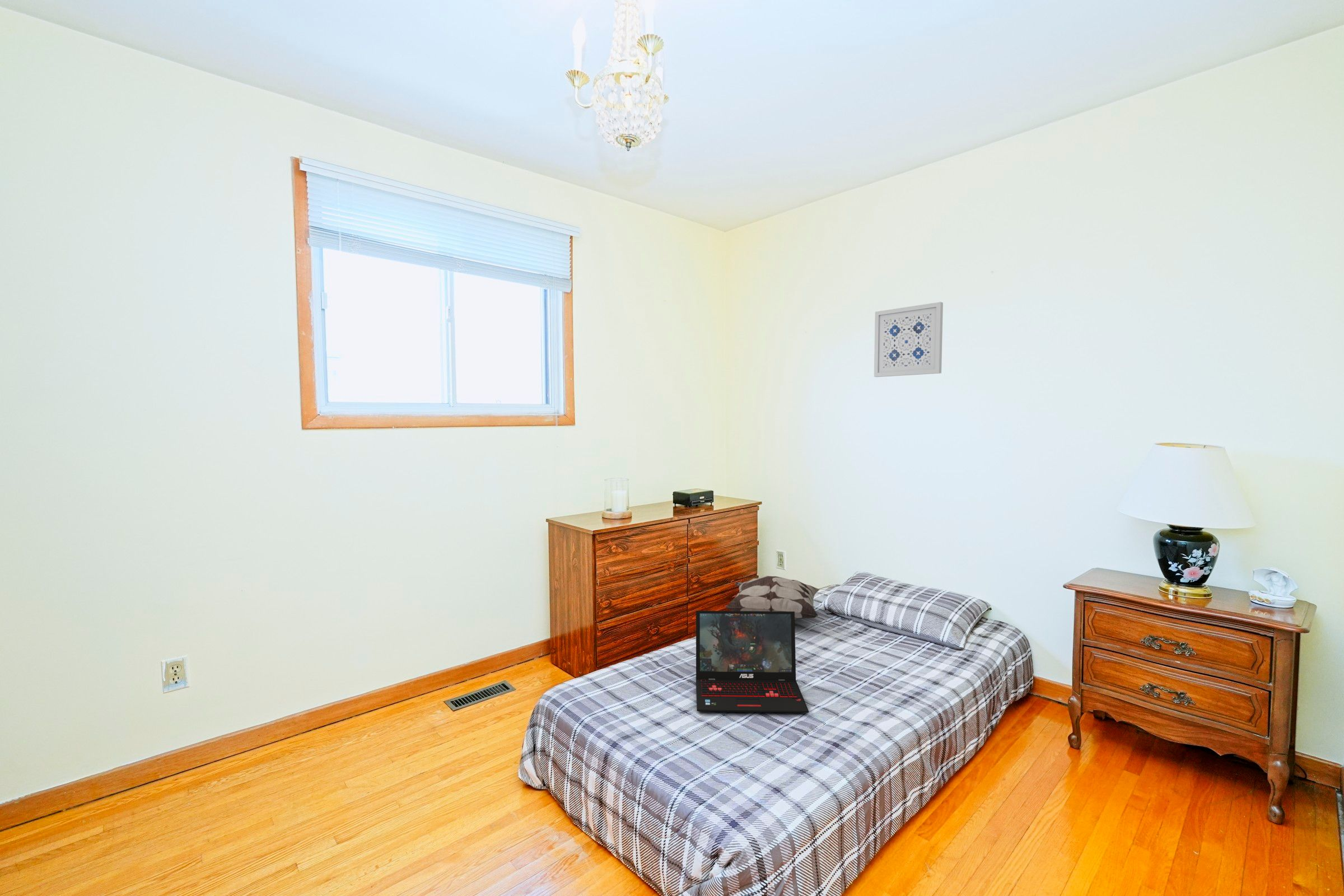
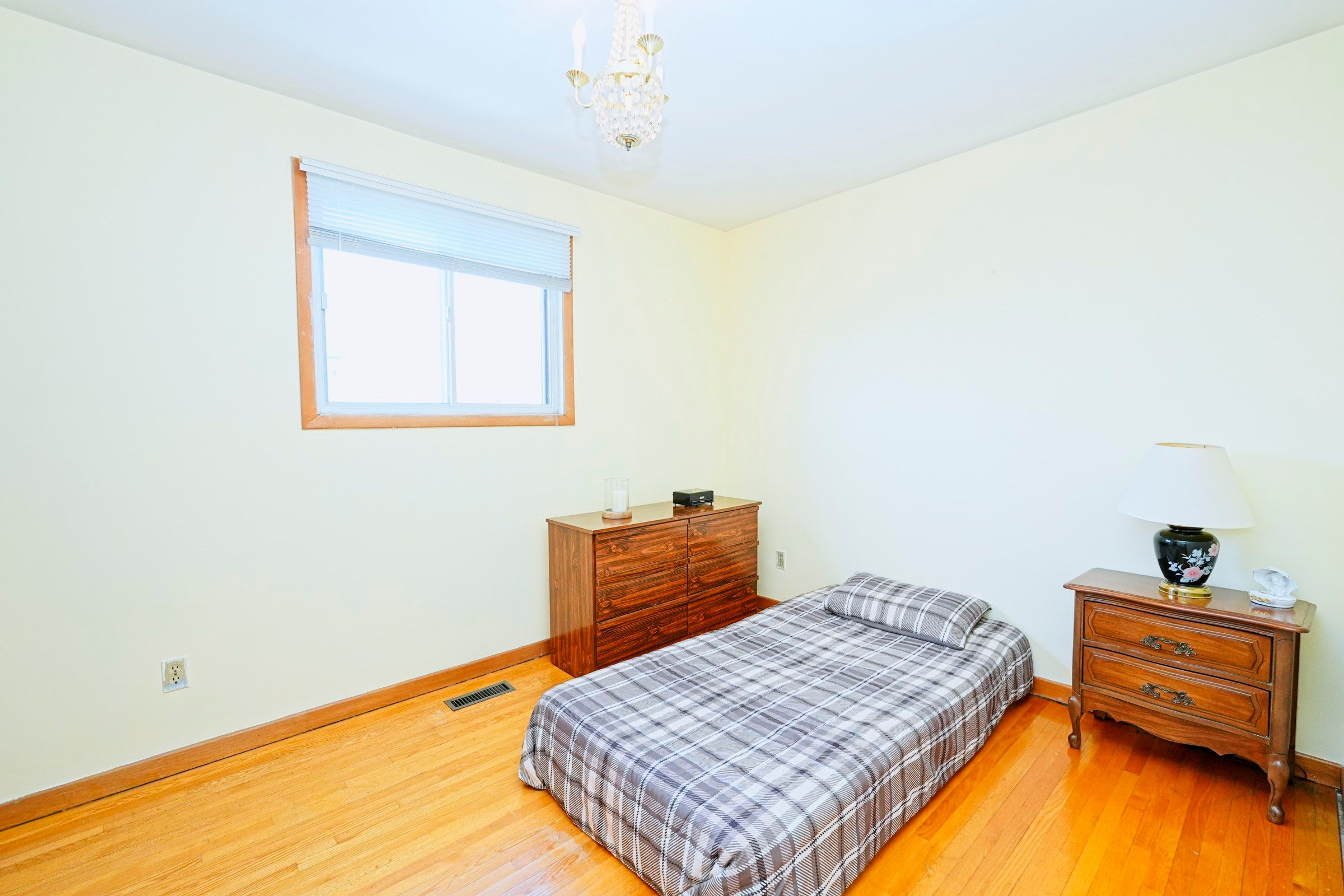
- wall art [874,301,944,377]
- laptop [696,610,809,713]
- decorative pillow [725,575,820,620]
